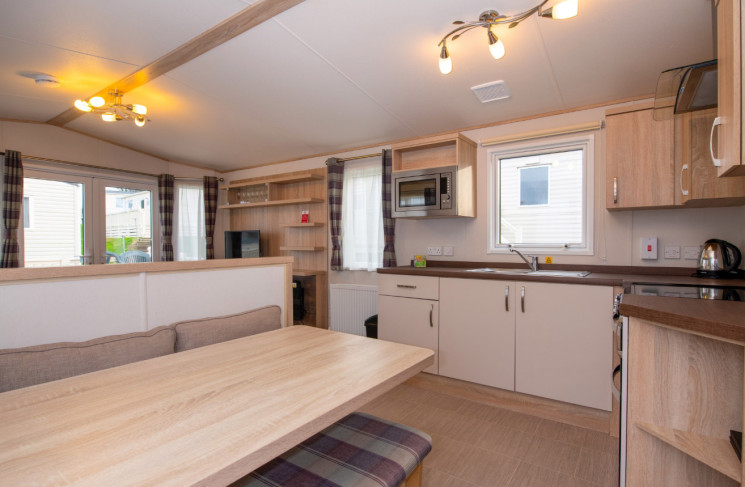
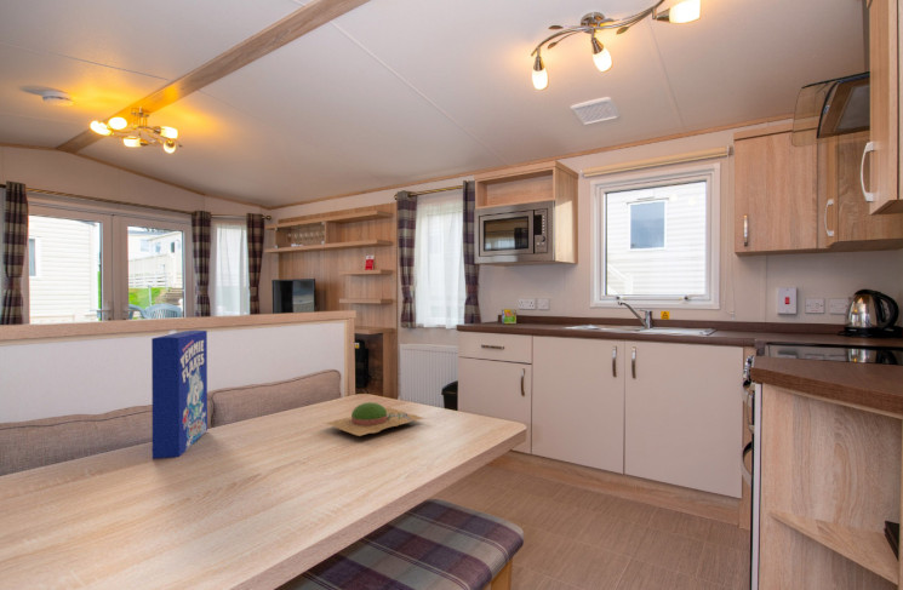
+ plant [322,401,424,437]
+ cereal box [150,330,208,459]
